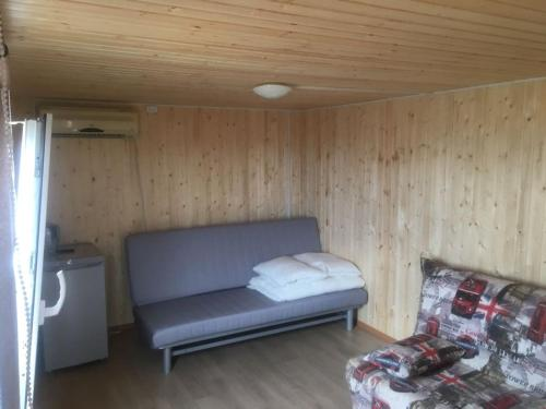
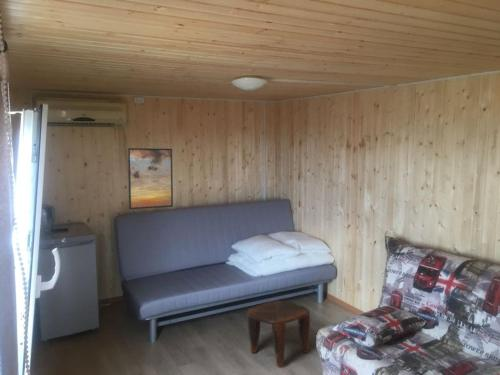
+ stool [246,300,311,367]
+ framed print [127,147,174,210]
